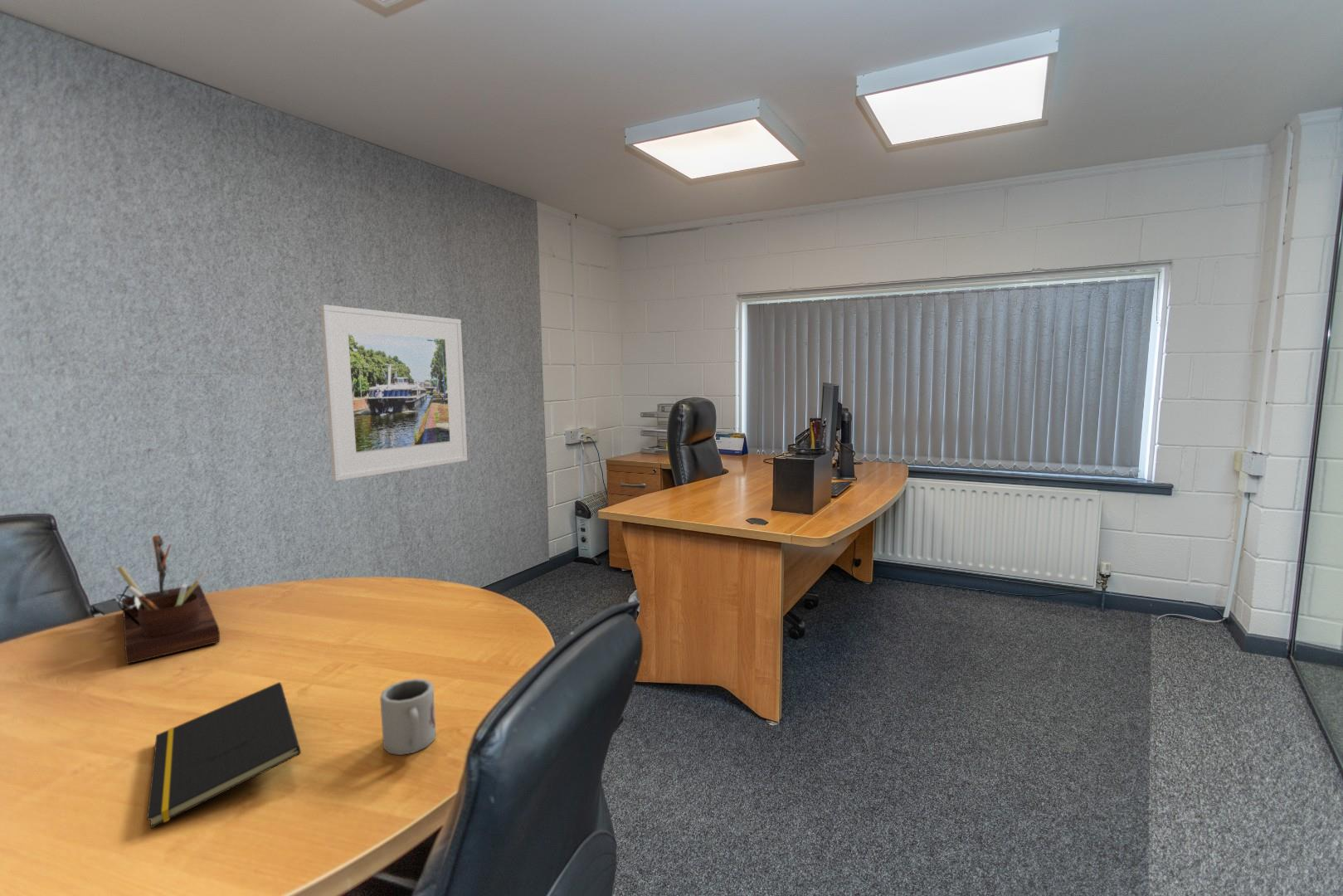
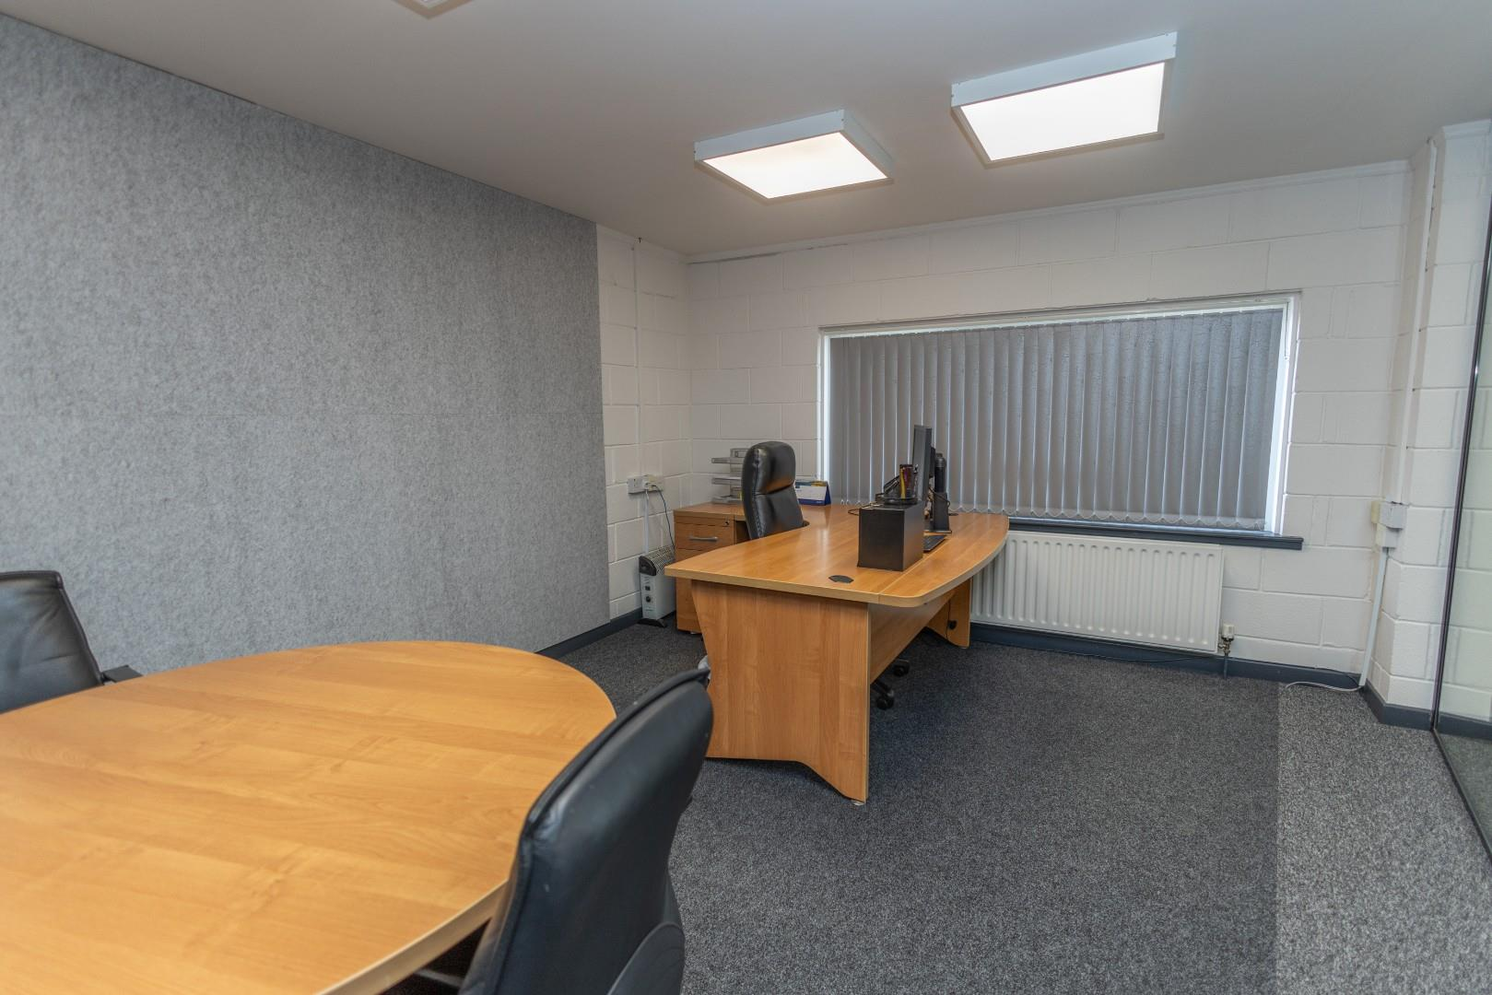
- notepad [146,681,302,830]
- desk organizer [115,534,221,665]
- cup [379,678,436,756]
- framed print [319,304,468,482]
